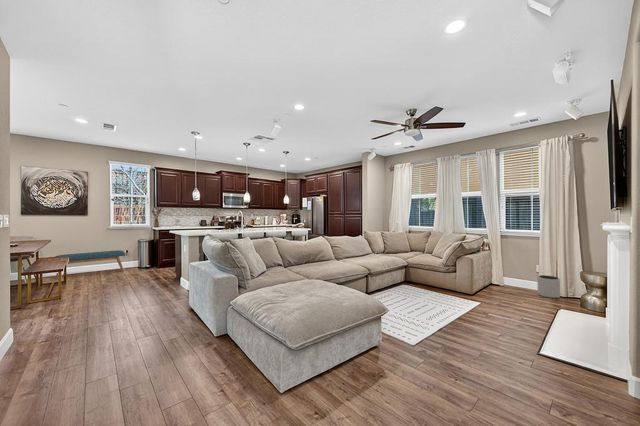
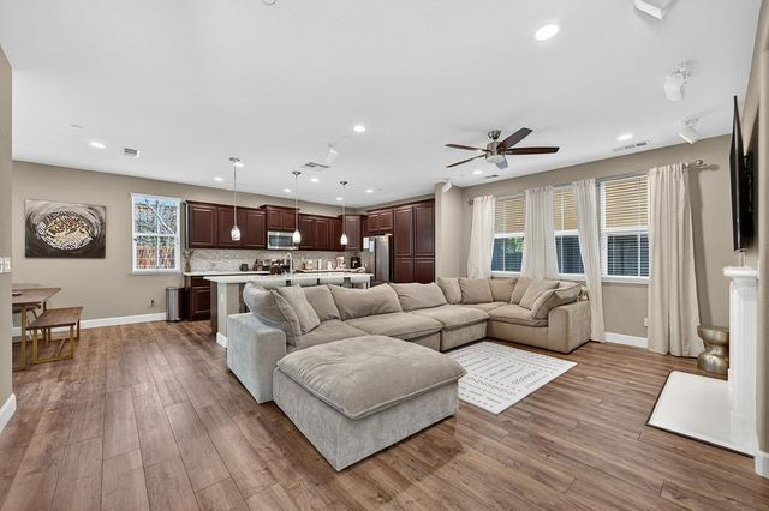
- plant pot [537,274,561,299]
- bench [54,249,126,280]
